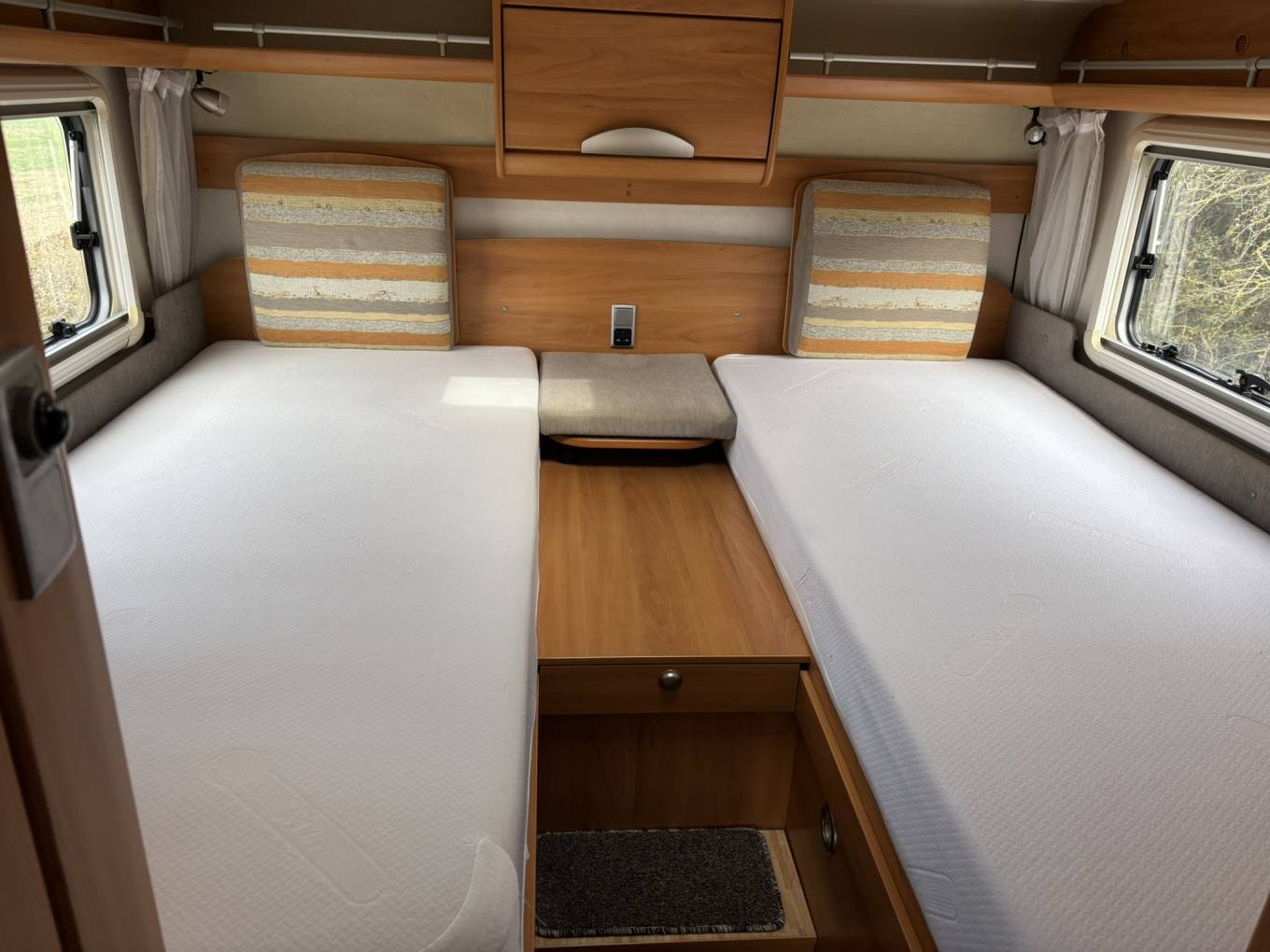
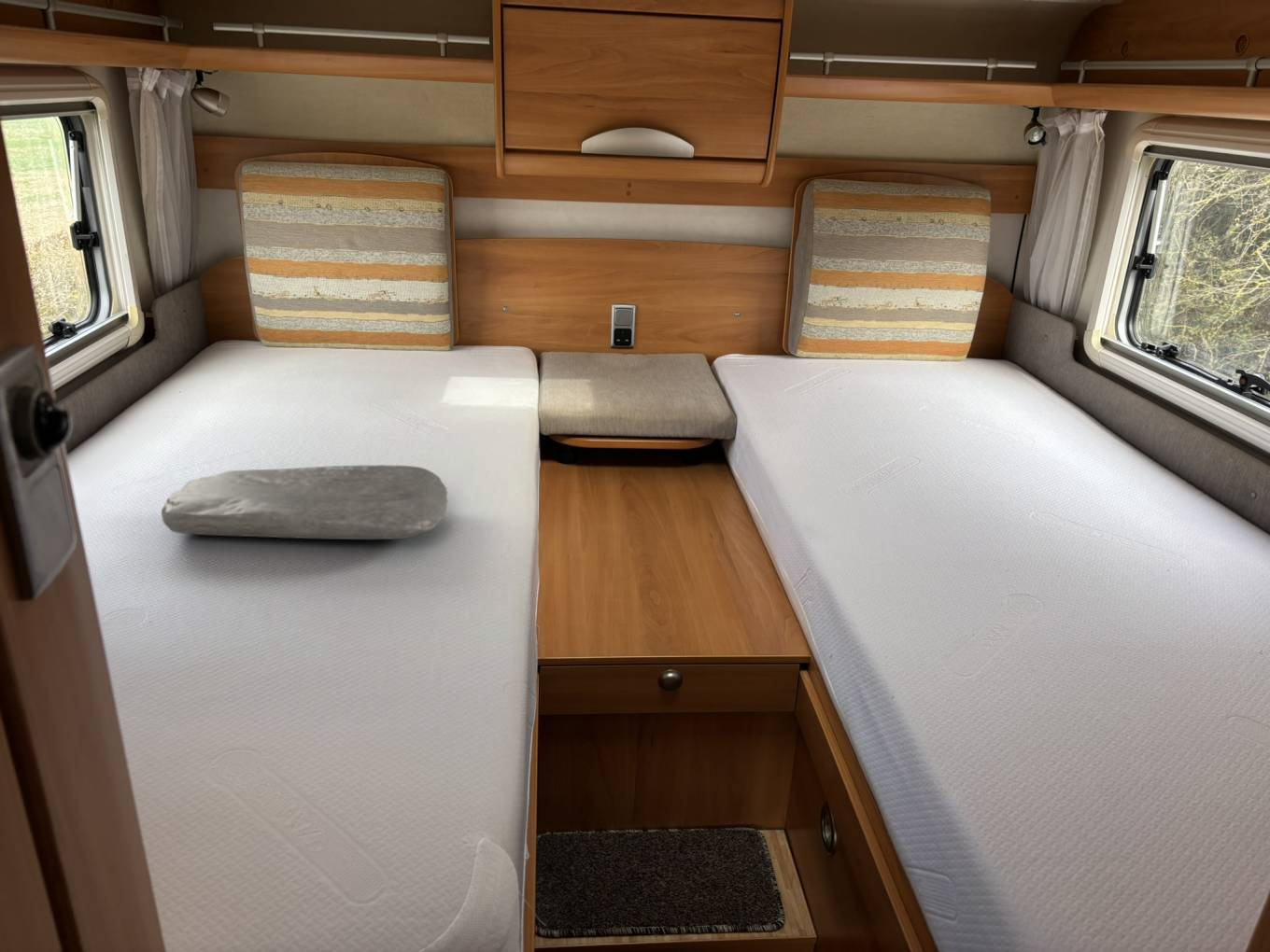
+ pillow [161,464,448,540]
